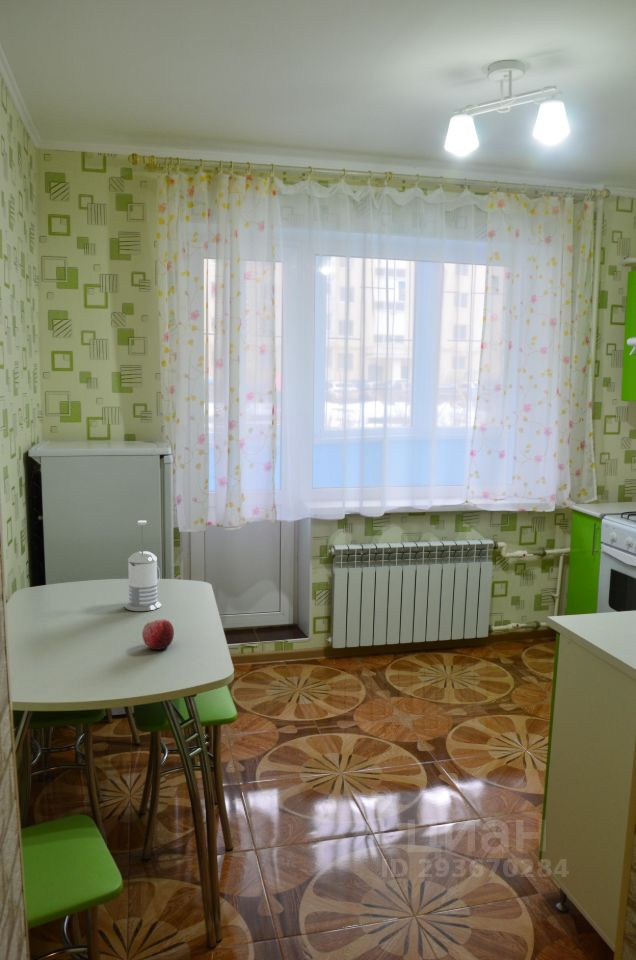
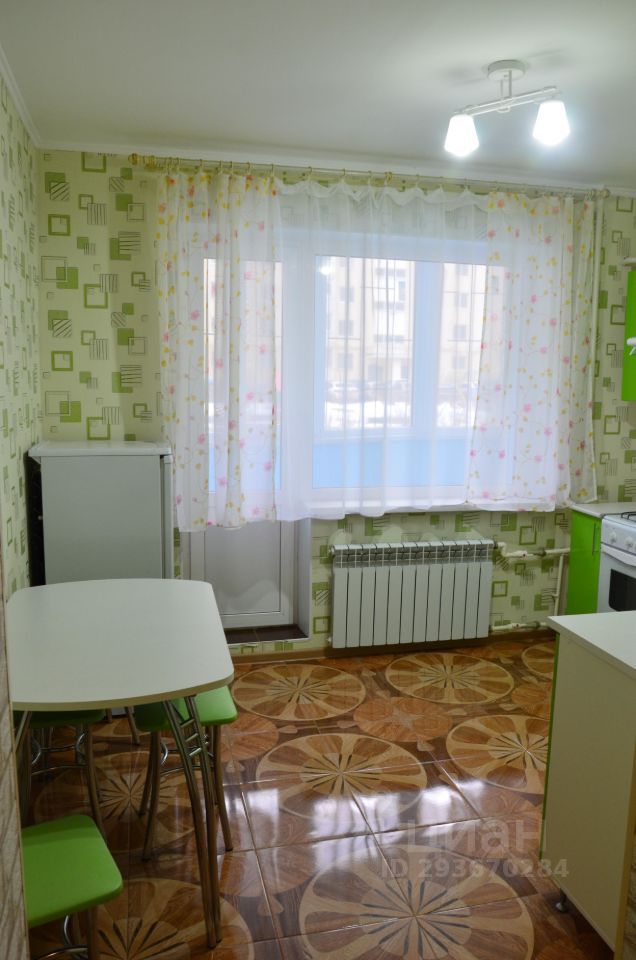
- apple [141,618,175,651]
- french press [124,519,163,612]
